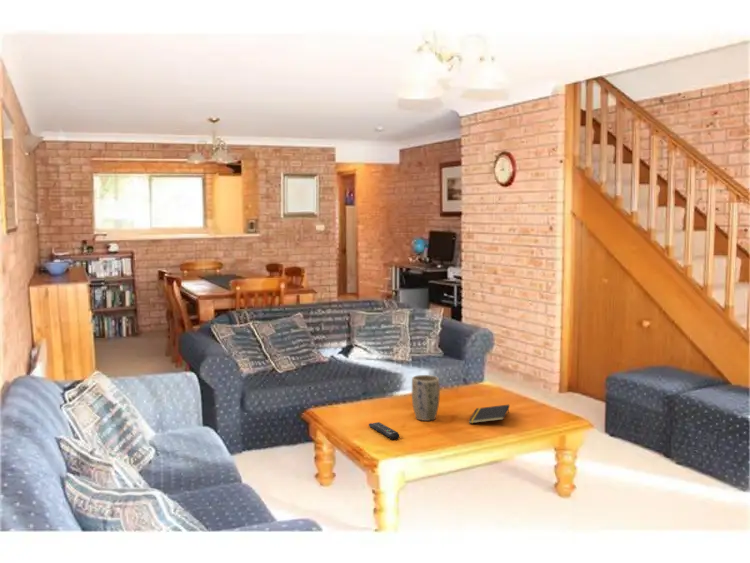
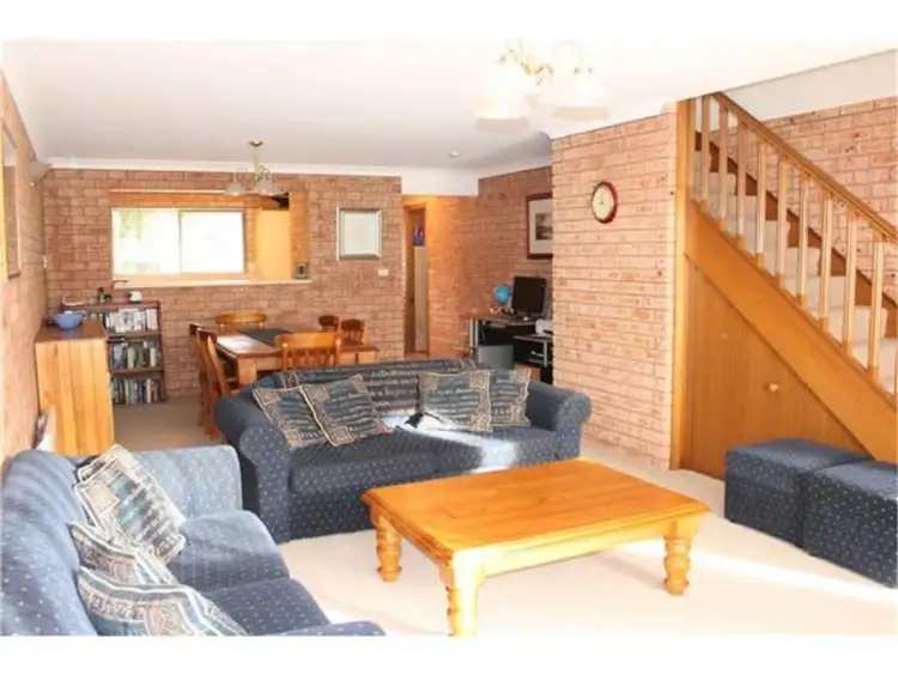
- plant pot [411,374,441,422]
- notepad [468,404,511,424]
- remote control [368,421,400,440]
